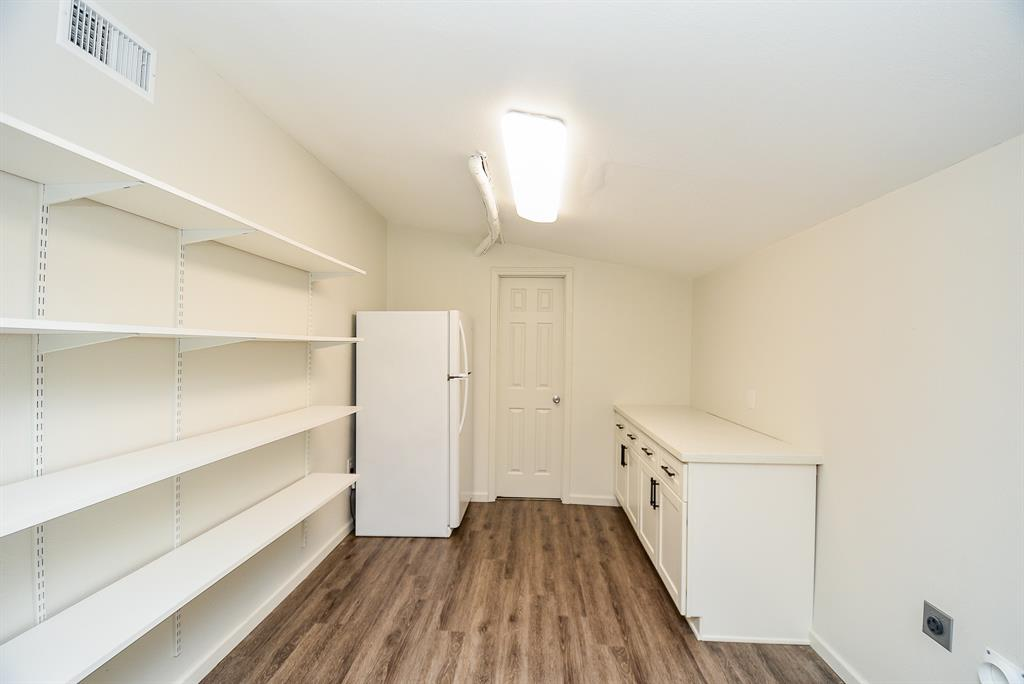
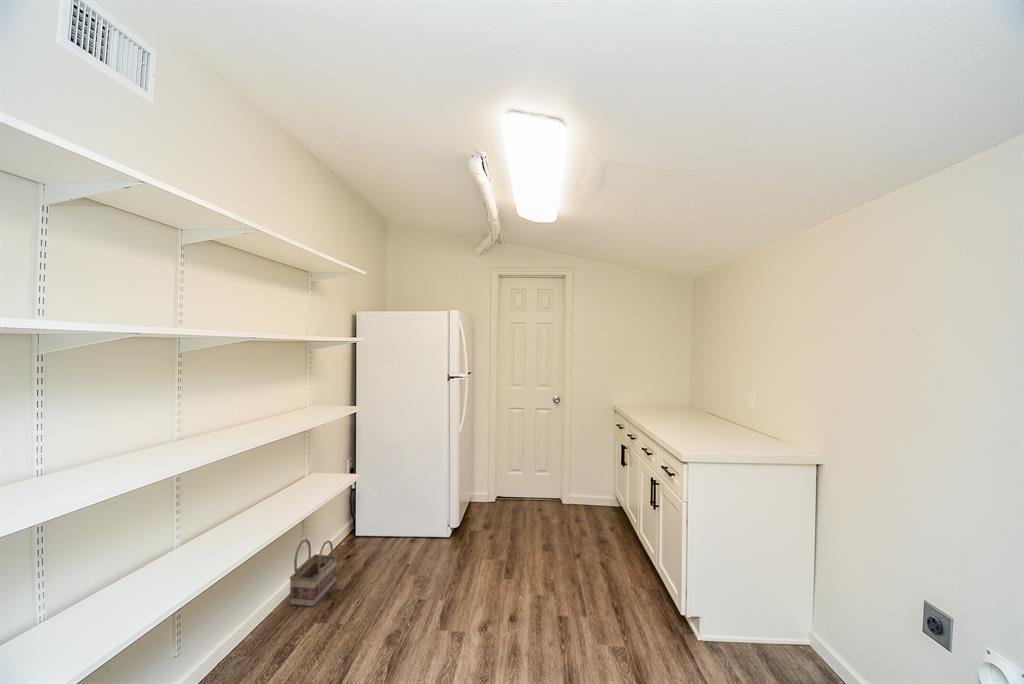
+ basket [289,538,339,608]
